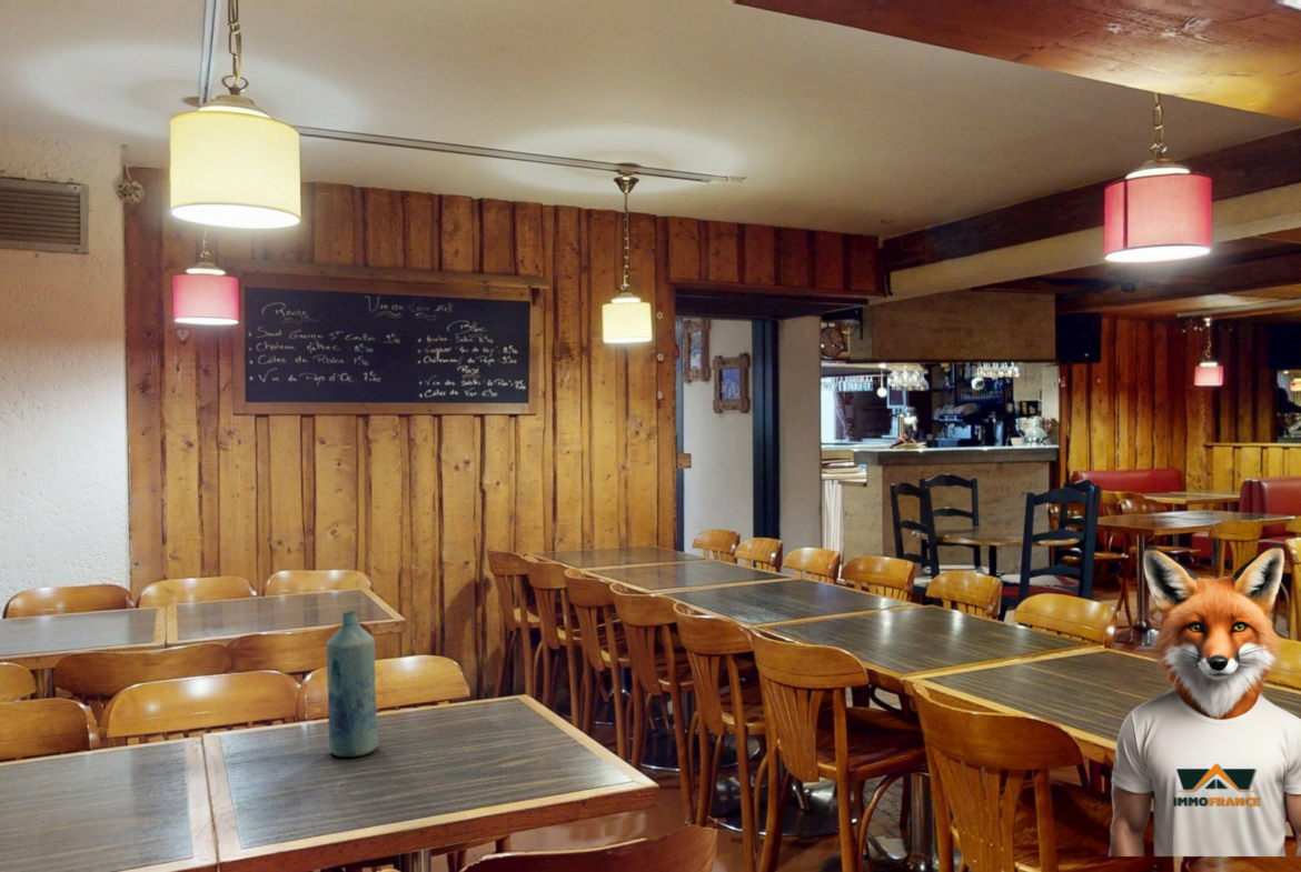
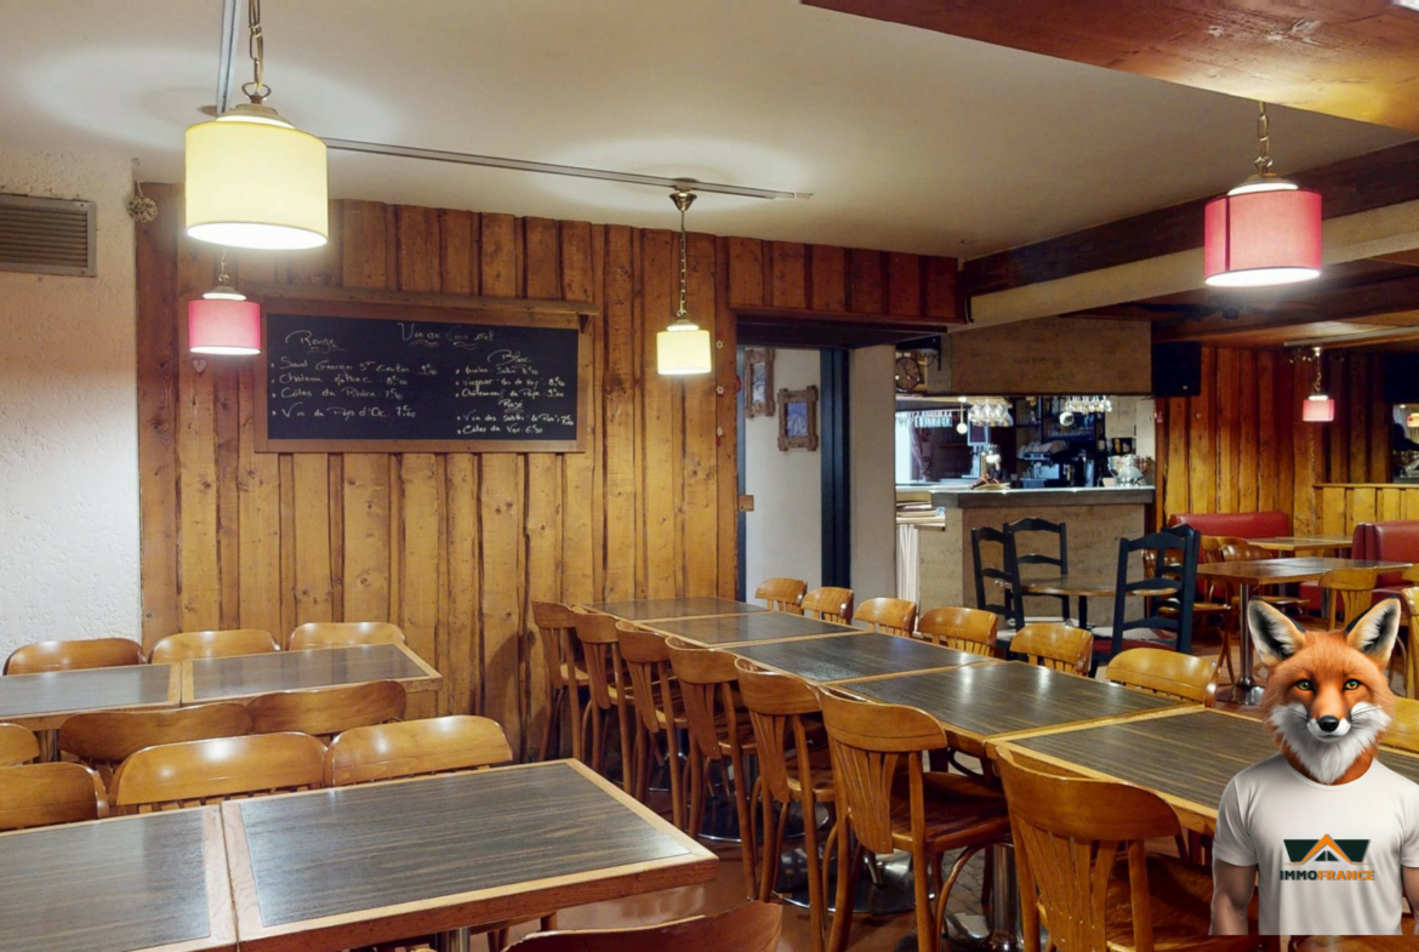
- bottle [326,610,380,758]
